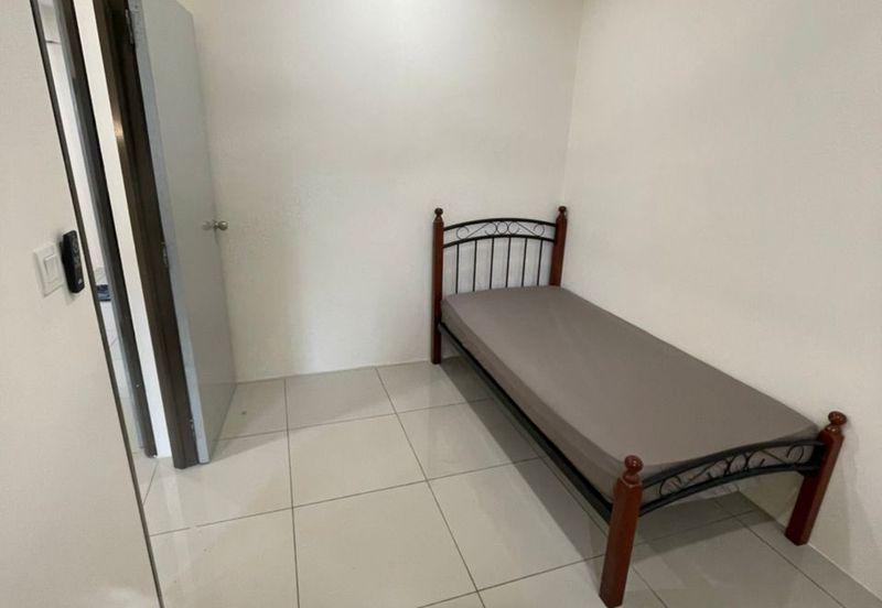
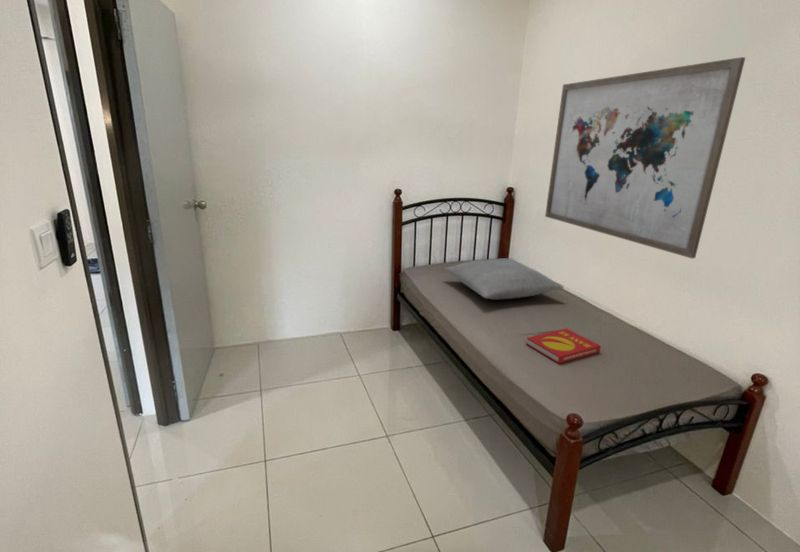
+ wall art [544,56,746,259]
+ pillow [443,257,565,300]
+ book [525,328,602,364]
